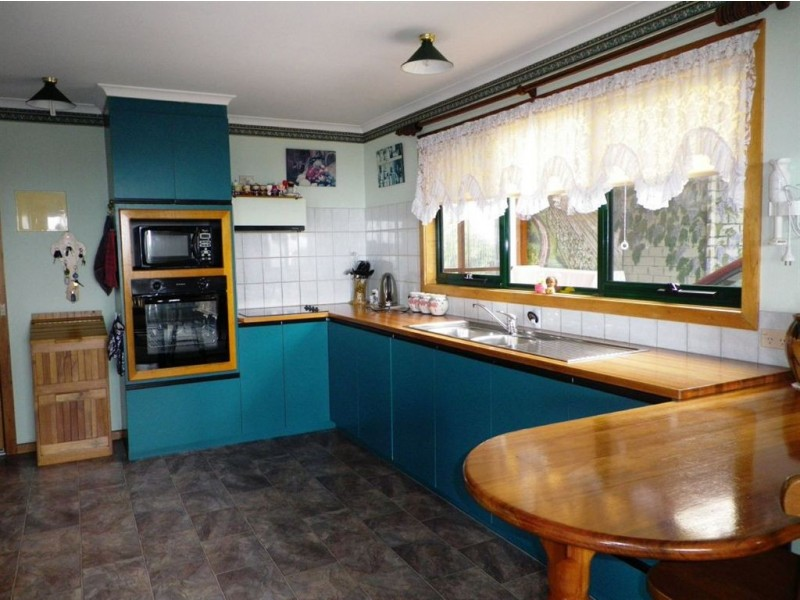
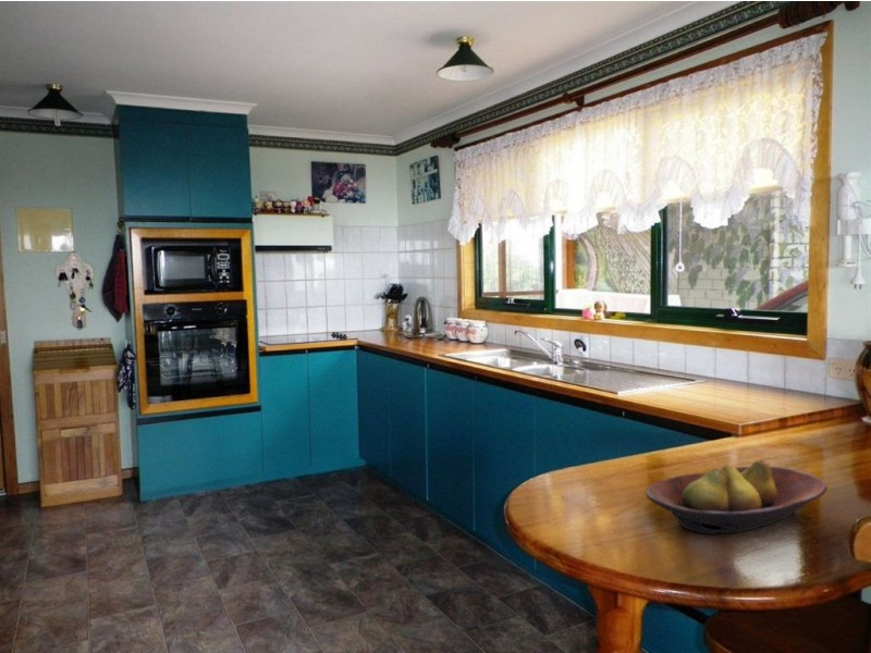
+ fruit bowl [645,459,829,535]
